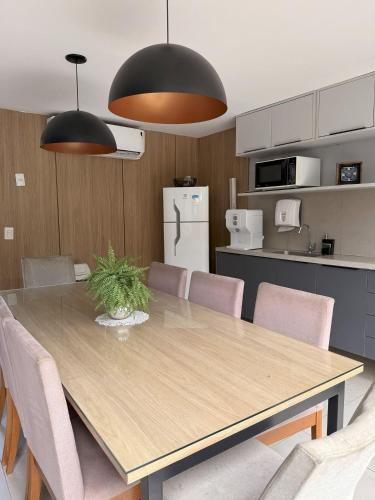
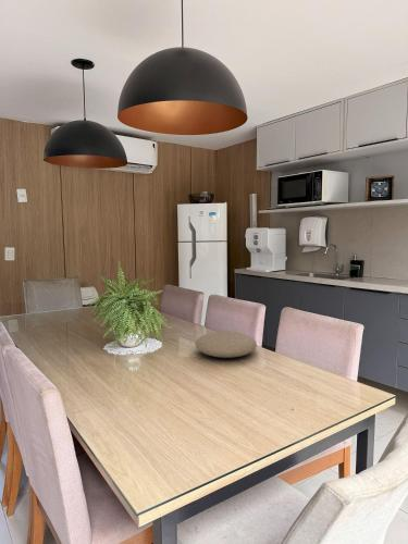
+ plate [194,330,258,359]
